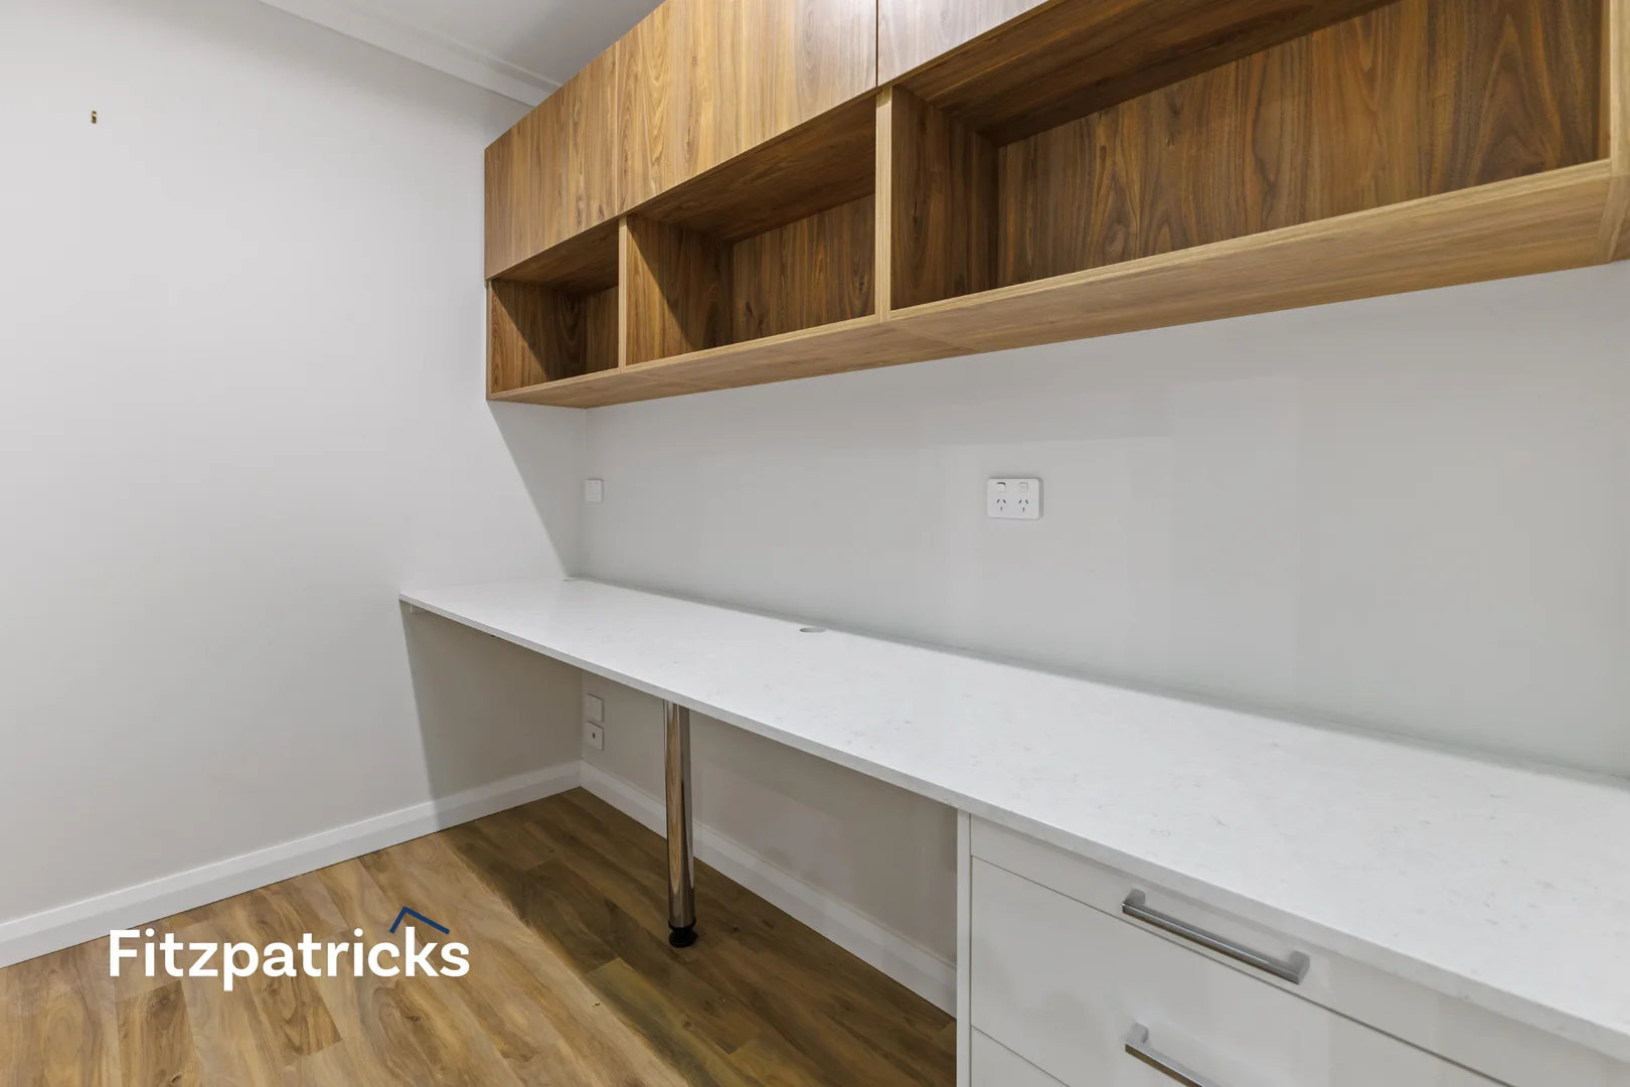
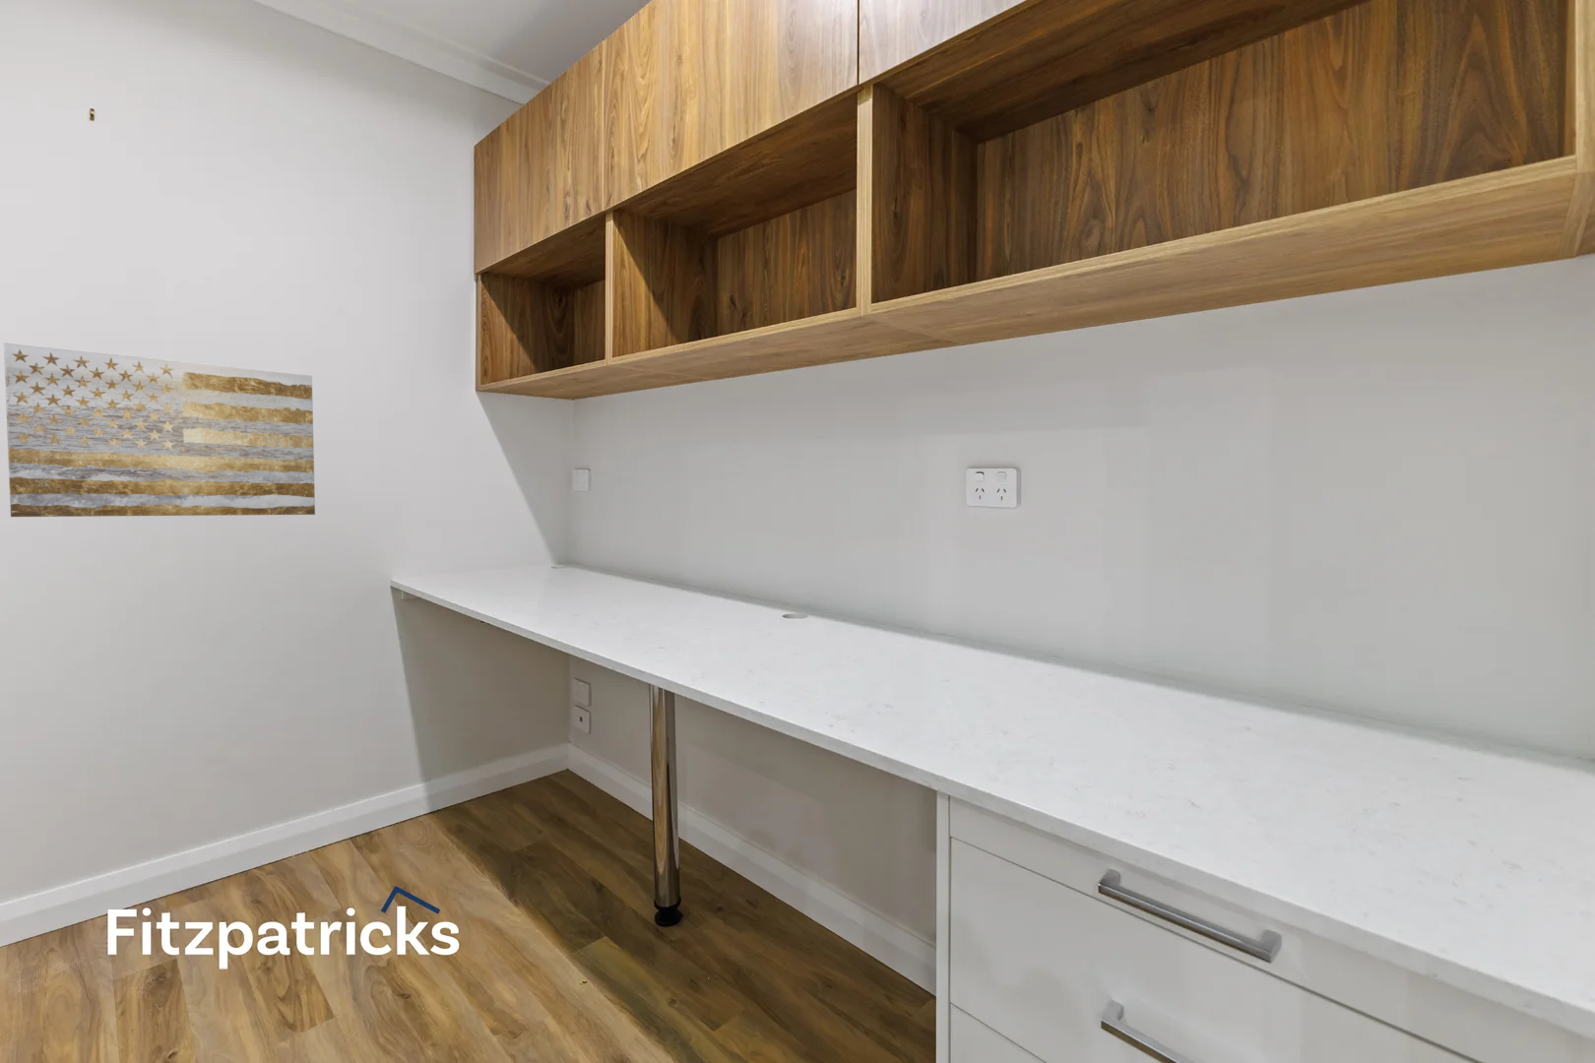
+ wall art [2,342,316,517]
